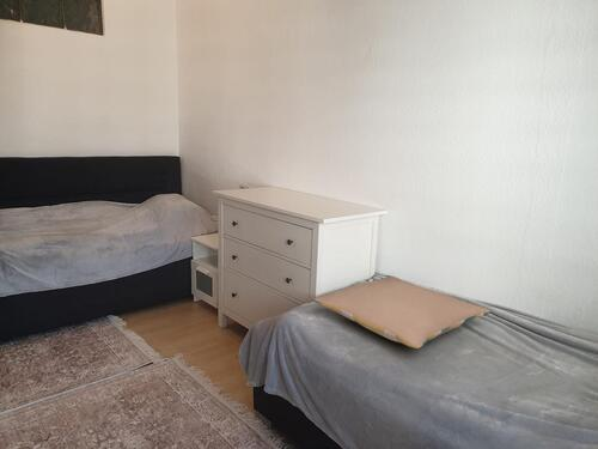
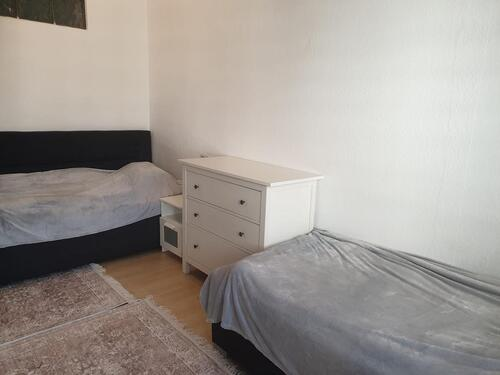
- pillow [313,275,492,350]
